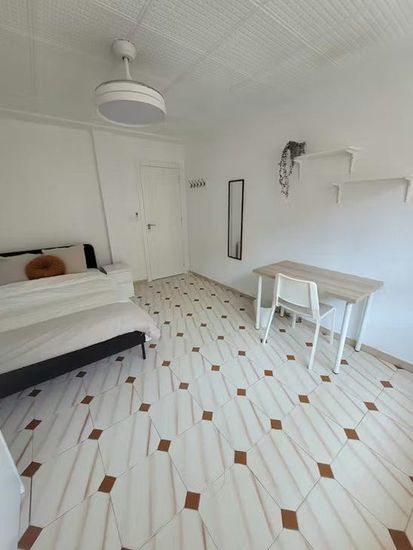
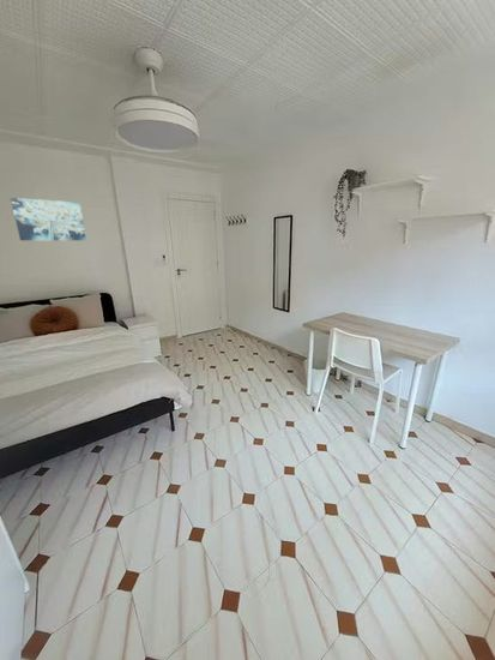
+ wall art [10,197,87,241]
